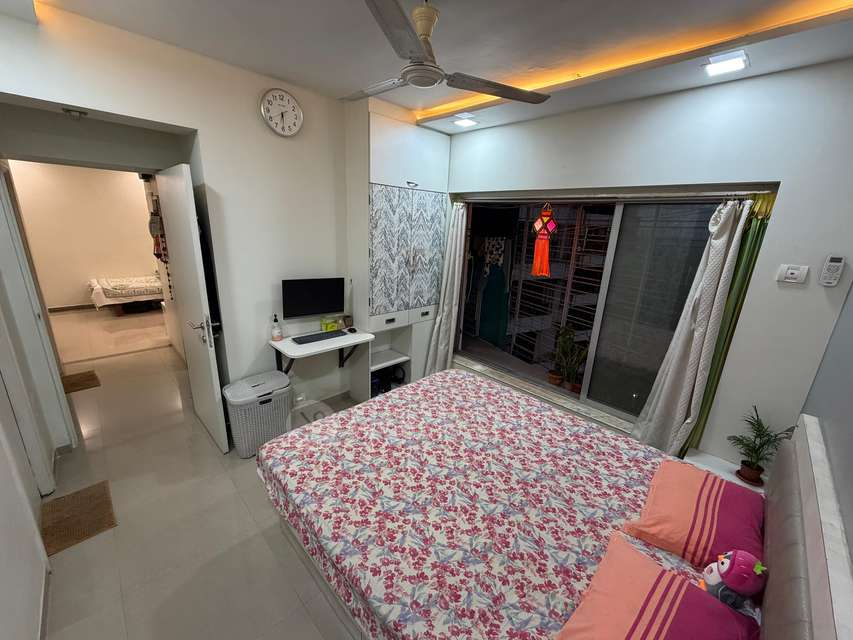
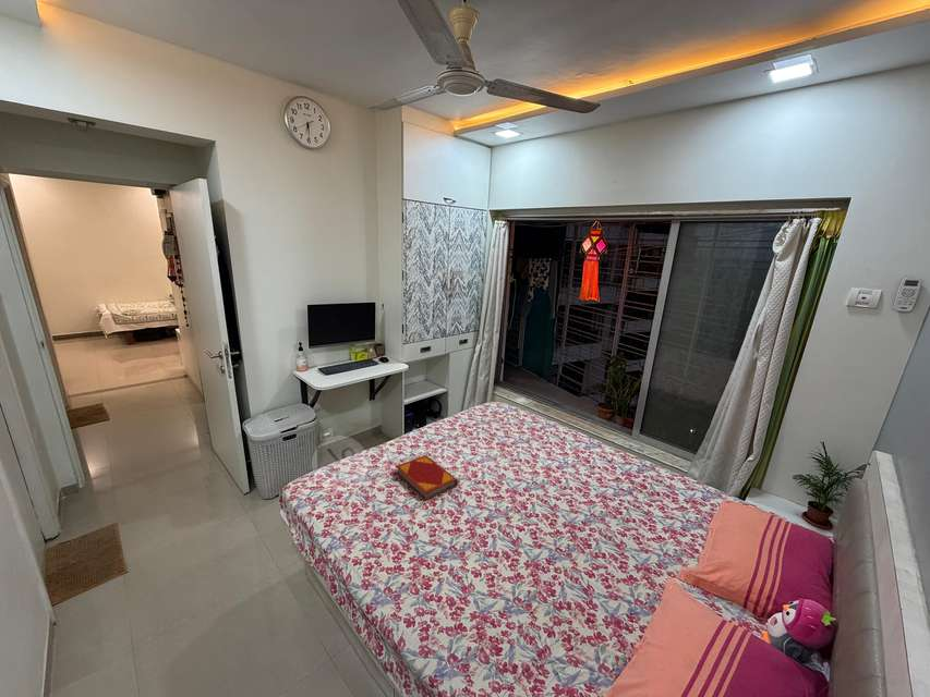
+ hardback book [394,454,459,501]
